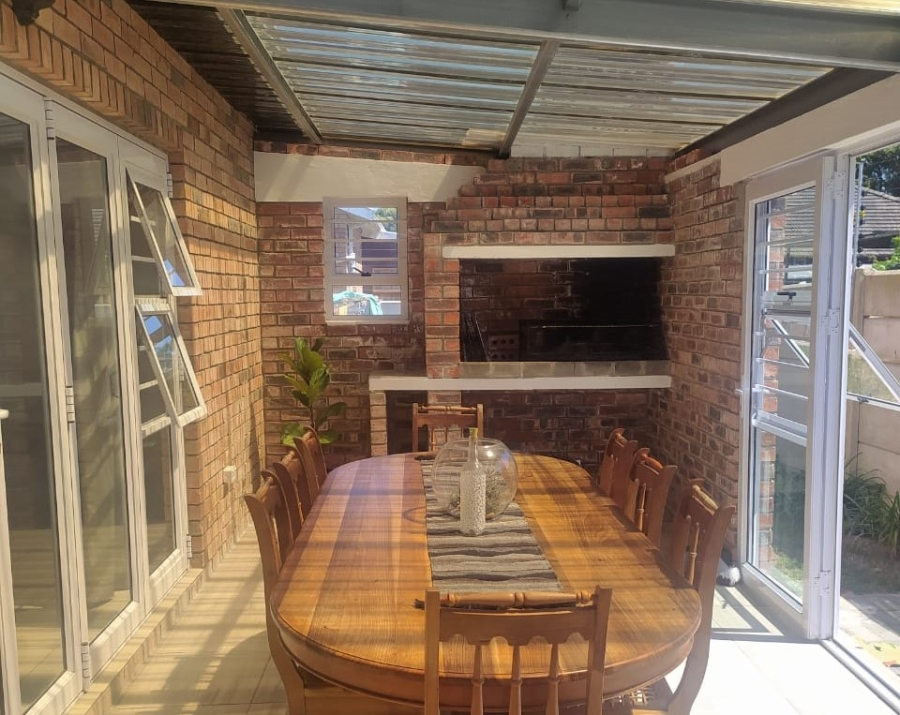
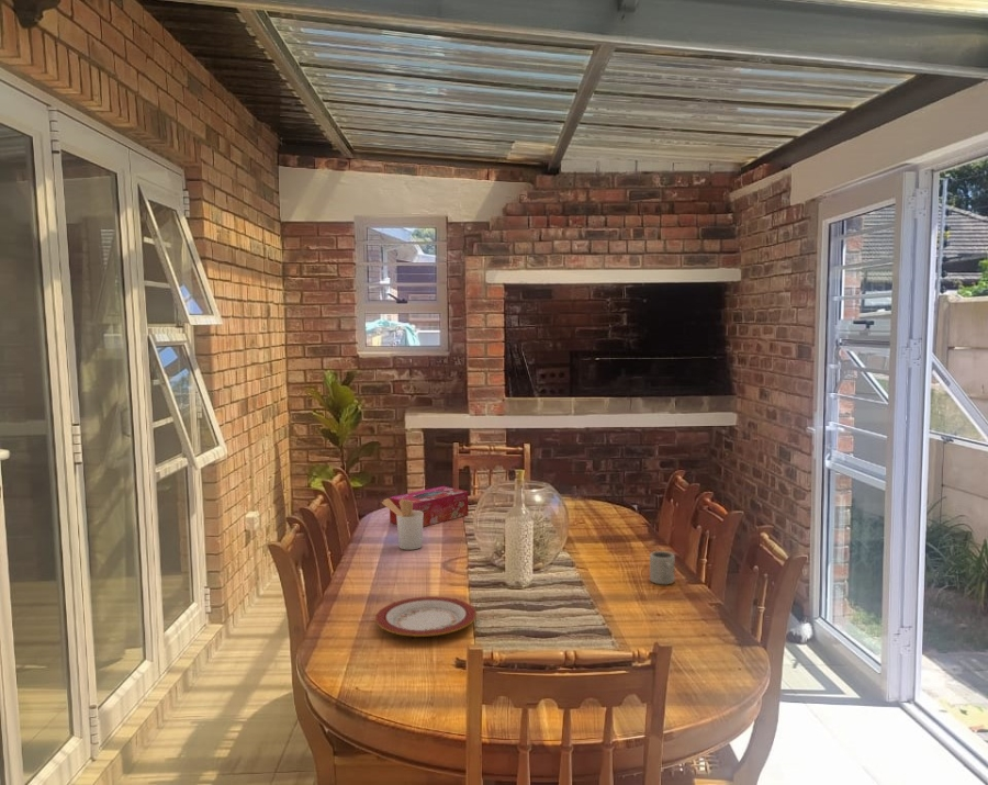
+ tissue box [389,485,470,527]
+ utensil holder [381,497,424,551]
+ plate [374,595,478,638]
+ cup [649,550,676,585]
